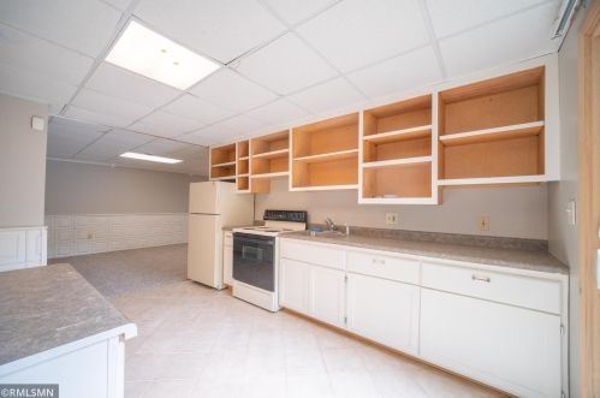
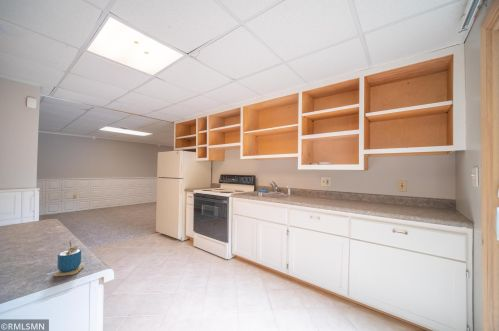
+ cup [53,240,85,277]
